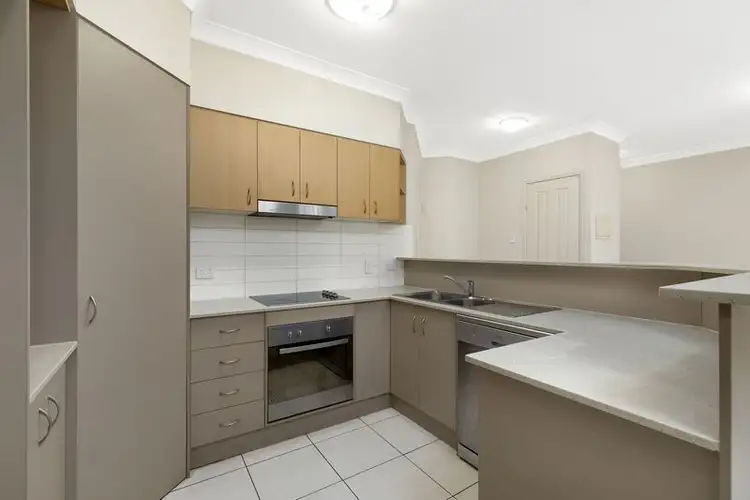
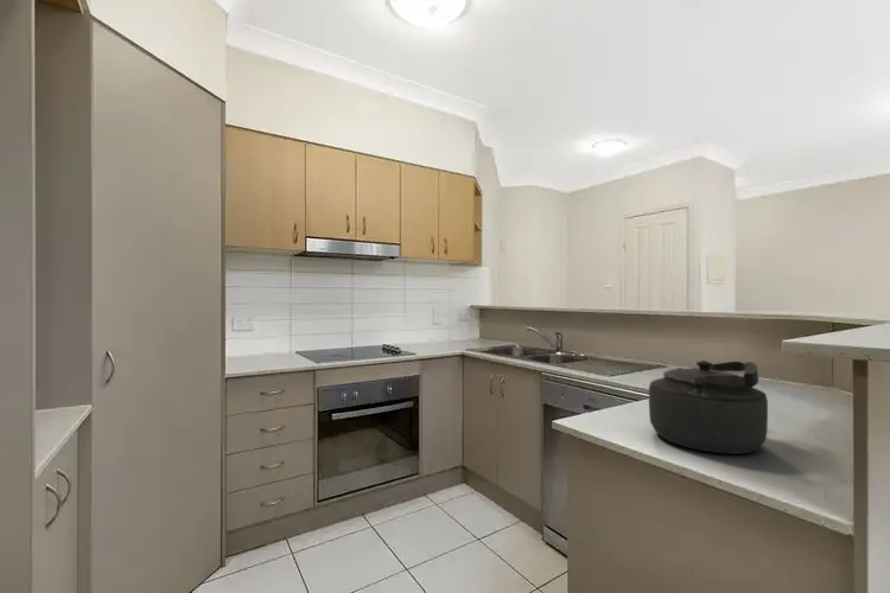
+ kettle [648,359,769,455]
